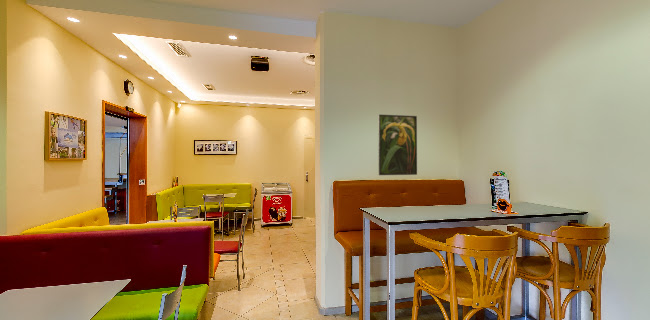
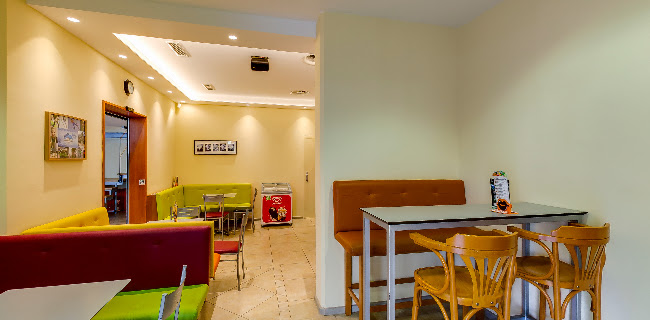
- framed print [377,113,418,176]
